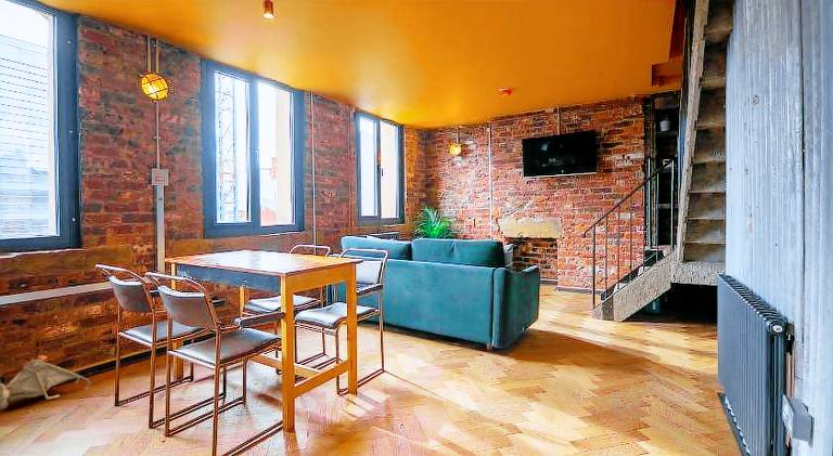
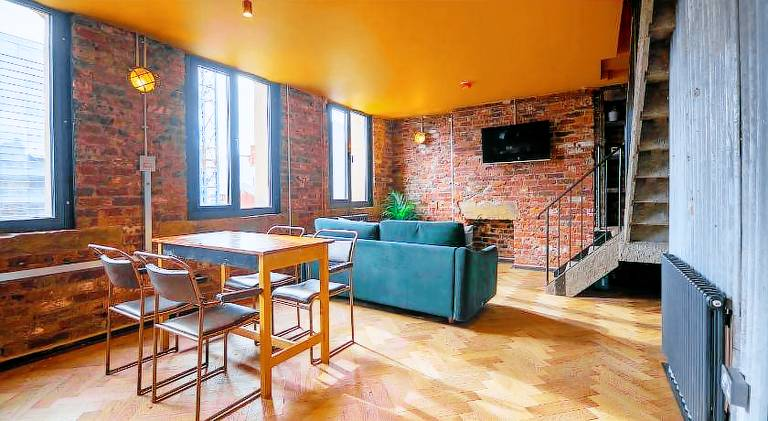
- bag [0,359,91,411]
